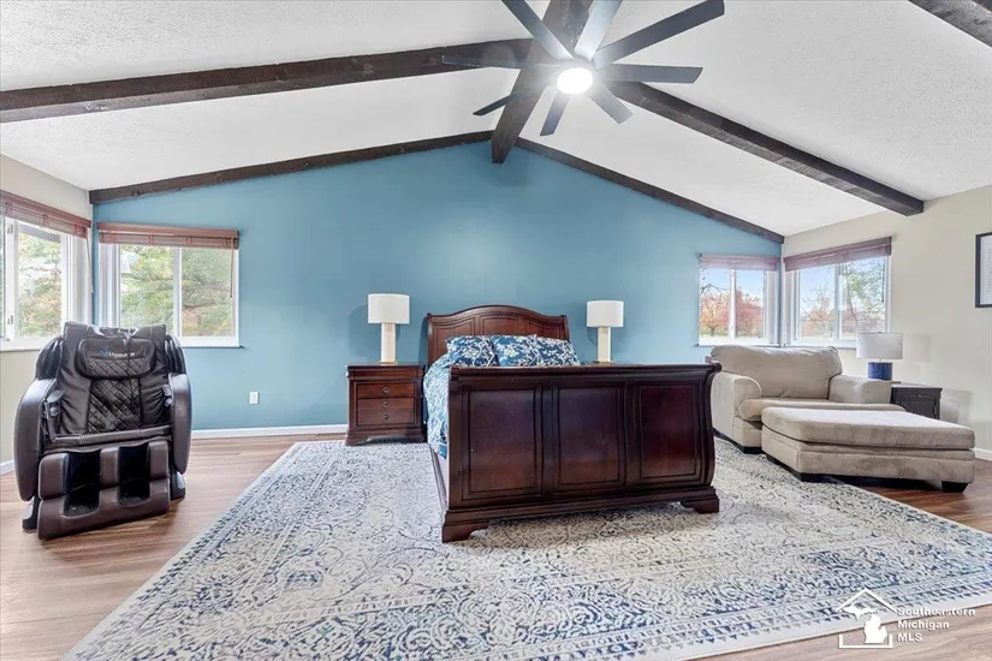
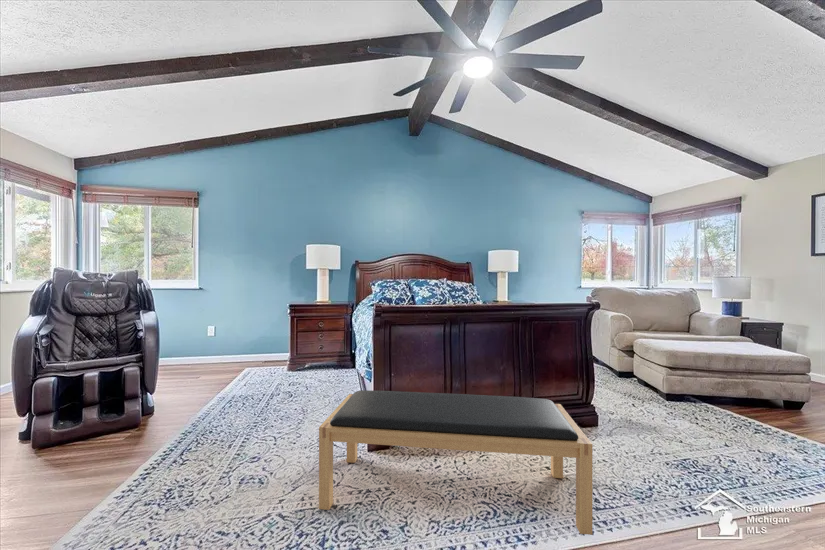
+ bench [318,389,593,536]
